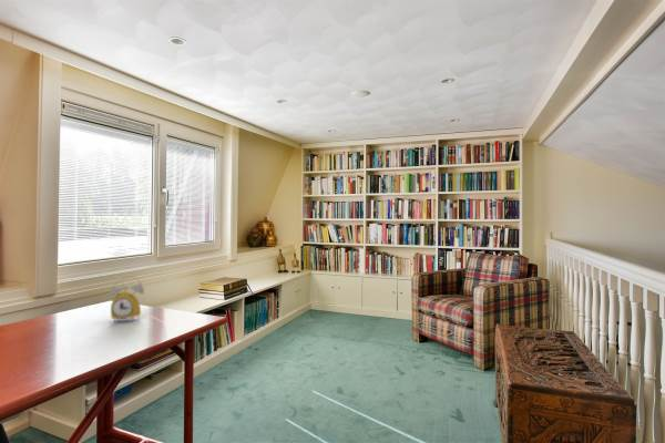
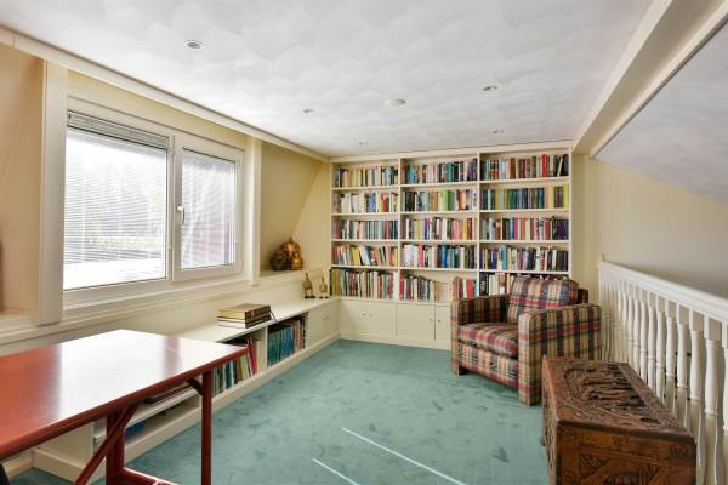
- alarm clock [110,275,145,323]
